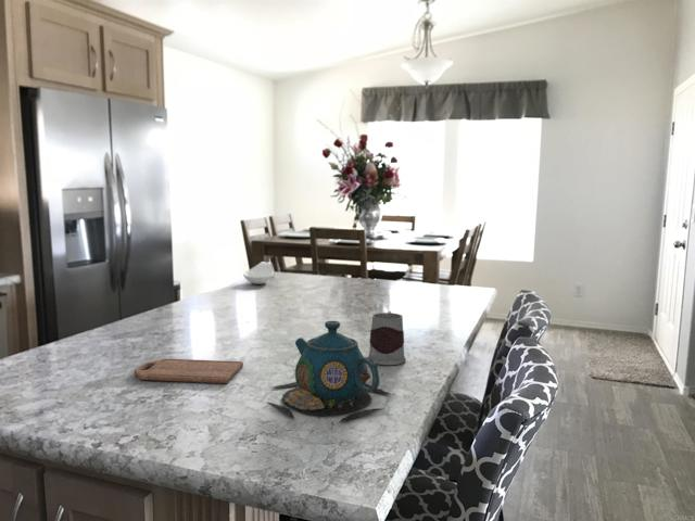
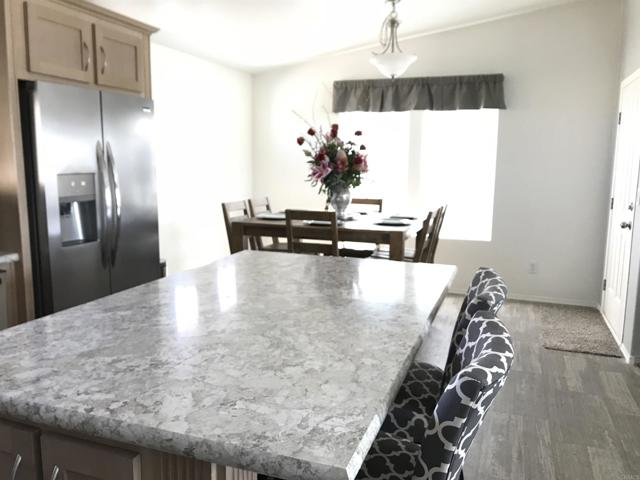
- cutting board [134,358,244,384]
- spoon rest [242,260,276,285]
- mug [367,310,407,366]
- teapot [265,320,392,423]
